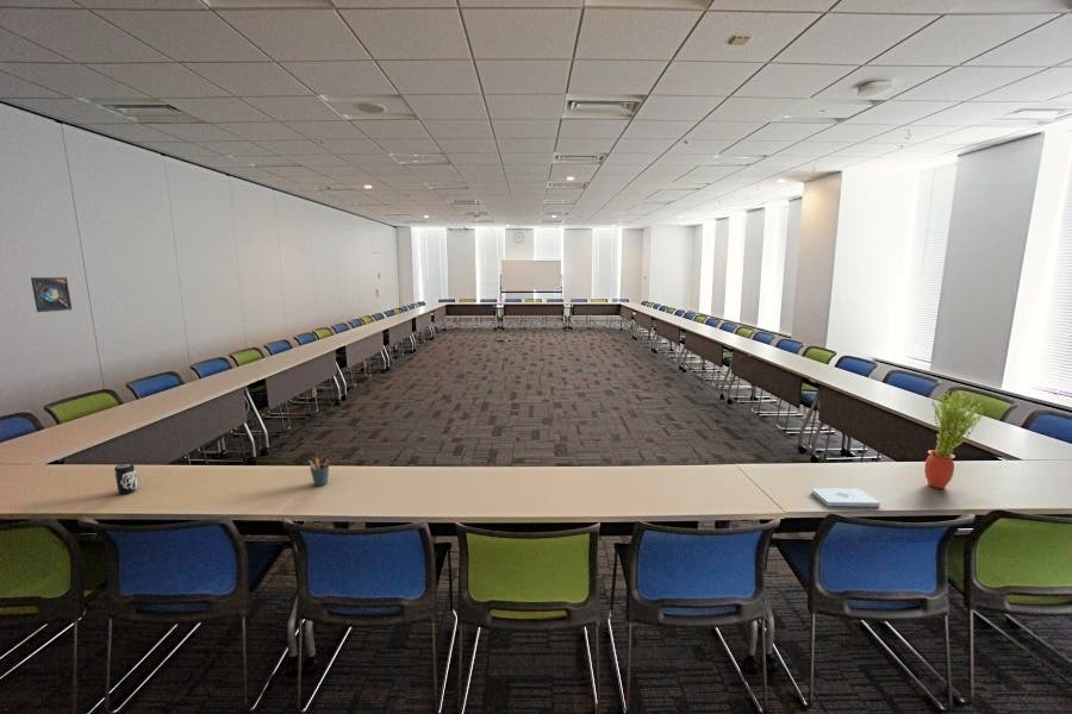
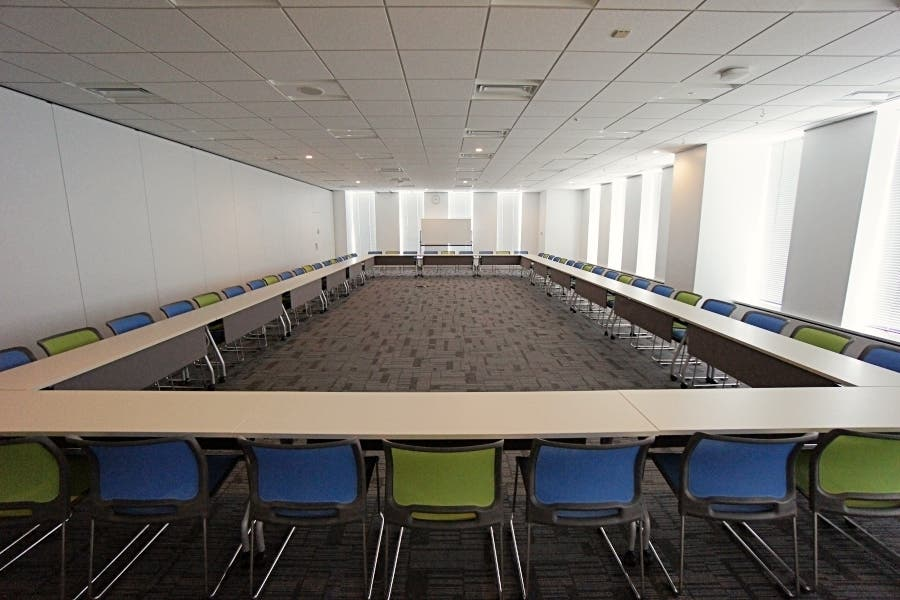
- beverage can [113,462,138,495]
- notepad [811,487,881,508]
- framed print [30,276,73,313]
- pen holder [308,457,330,487]
- potted plant [923,388,985,489]
